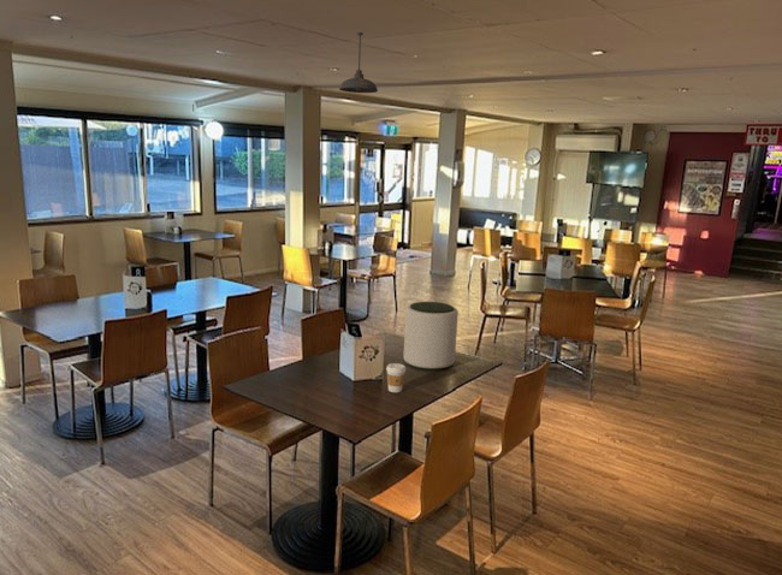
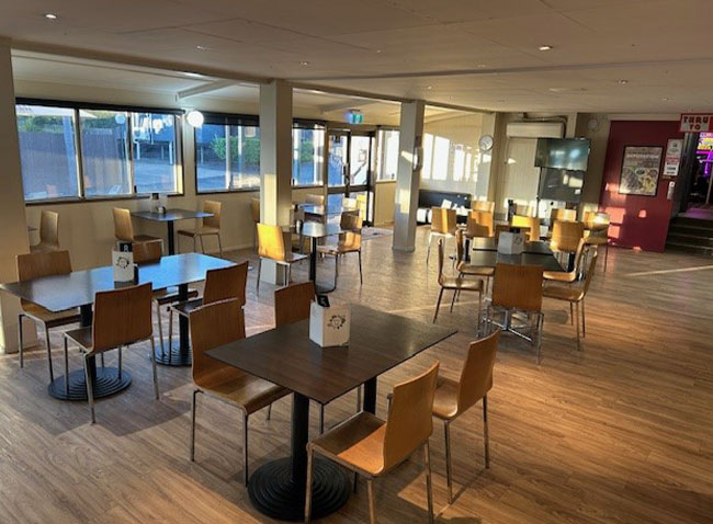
- pendant light [338,31,379,94]
- coffee cup [385,362,407,393]
- plant pot [403,301,460,371]
